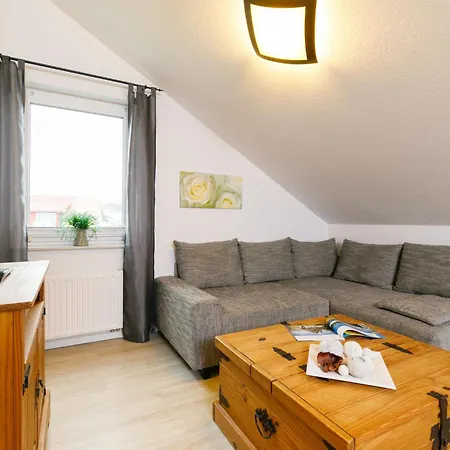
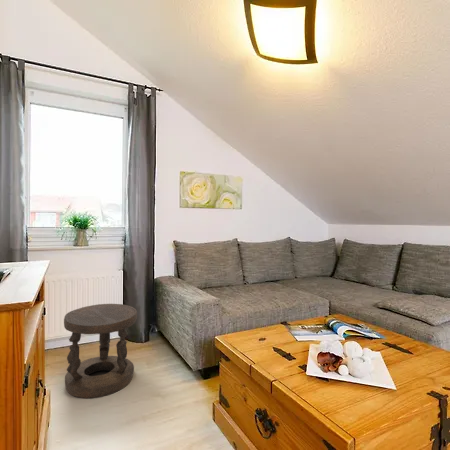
+ stool [63,303,138,399]
